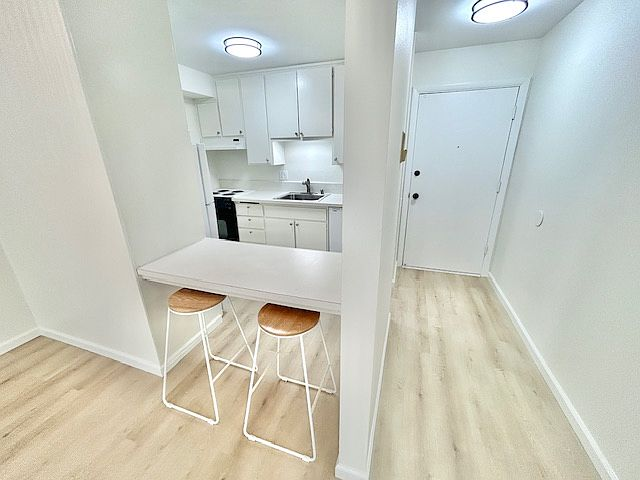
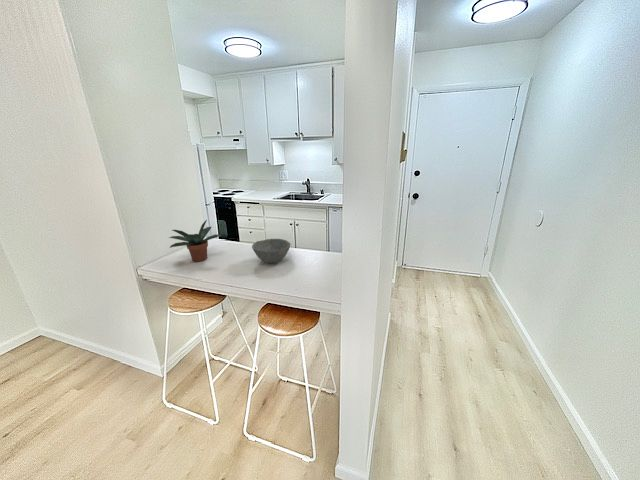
+ bowl [251,238,292,264]
+ potted plant [168,219,222,263]
